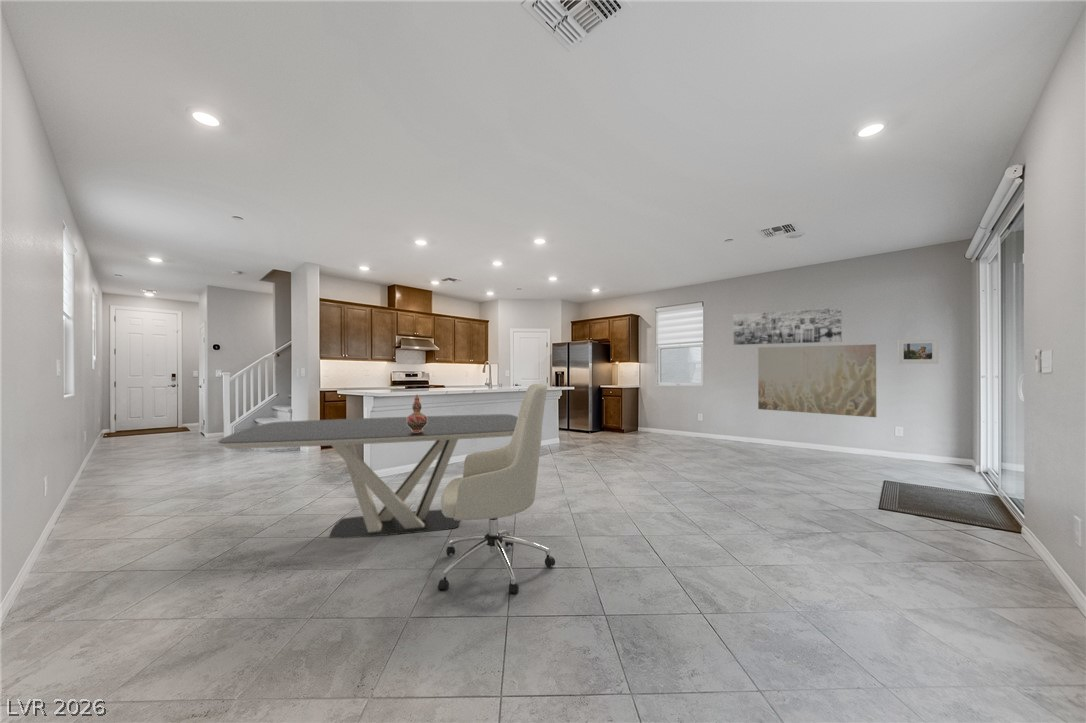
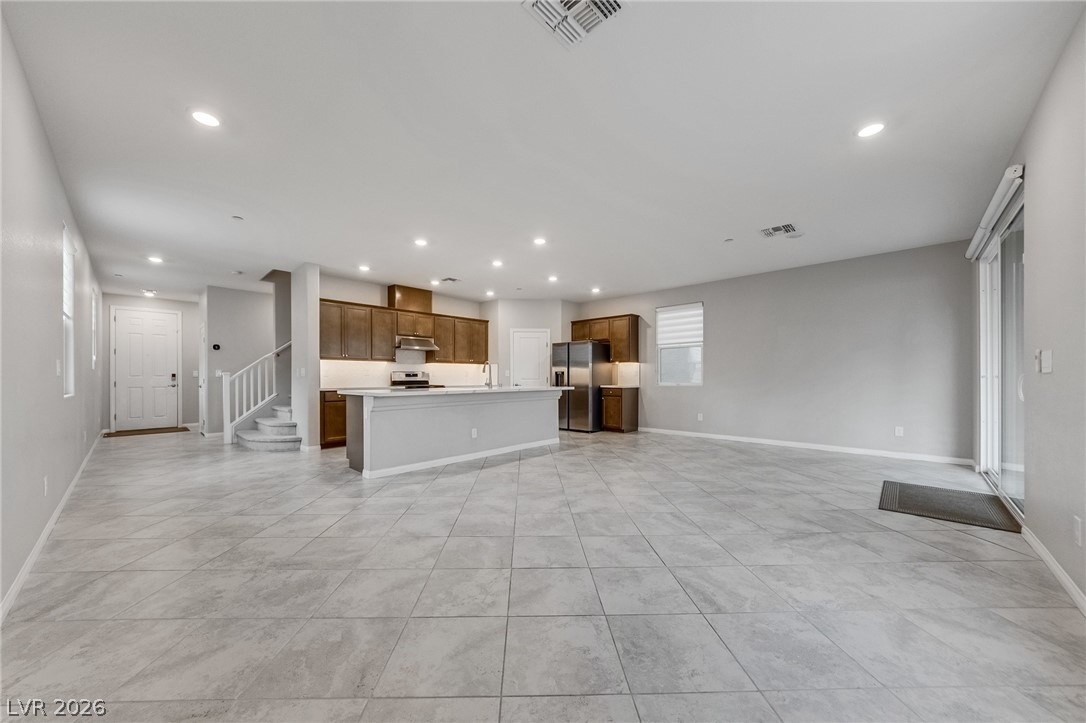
- decorative vase [407,393,427,432]
- wall art [757,343,877,418]
- wall art [733,306,843,346]
- dining table [217,413,518,540]
- chair [437,383,556,595]
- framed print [897,337,939,365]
